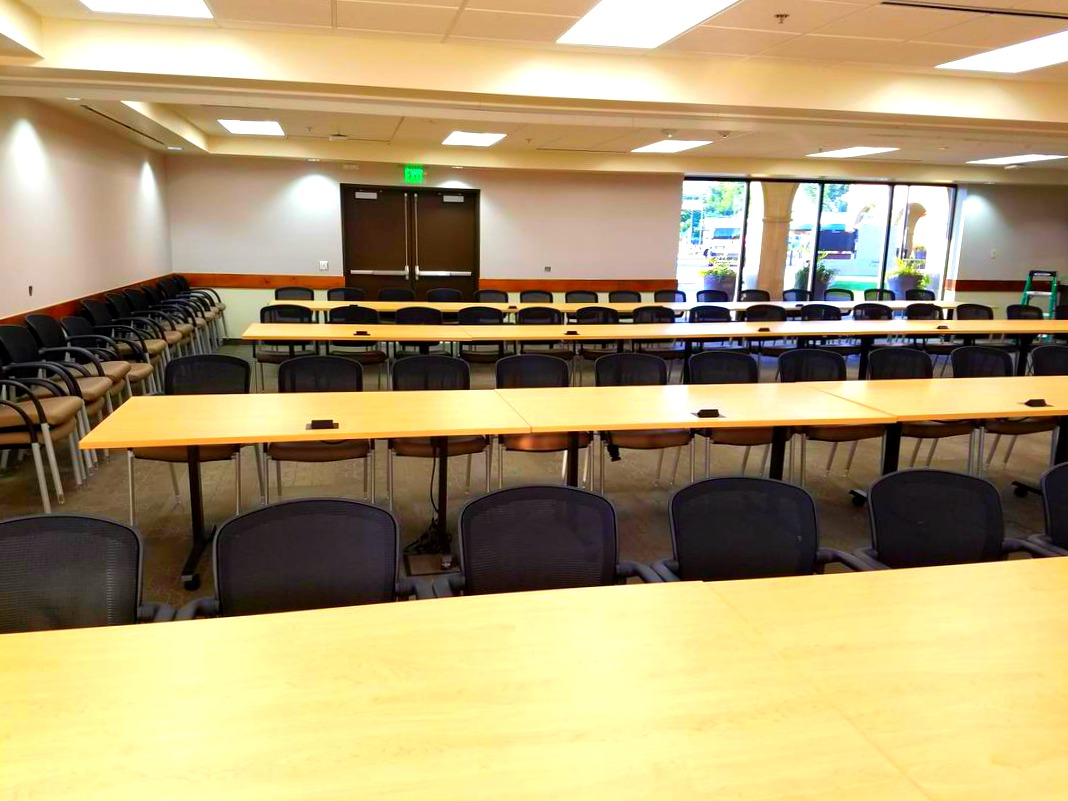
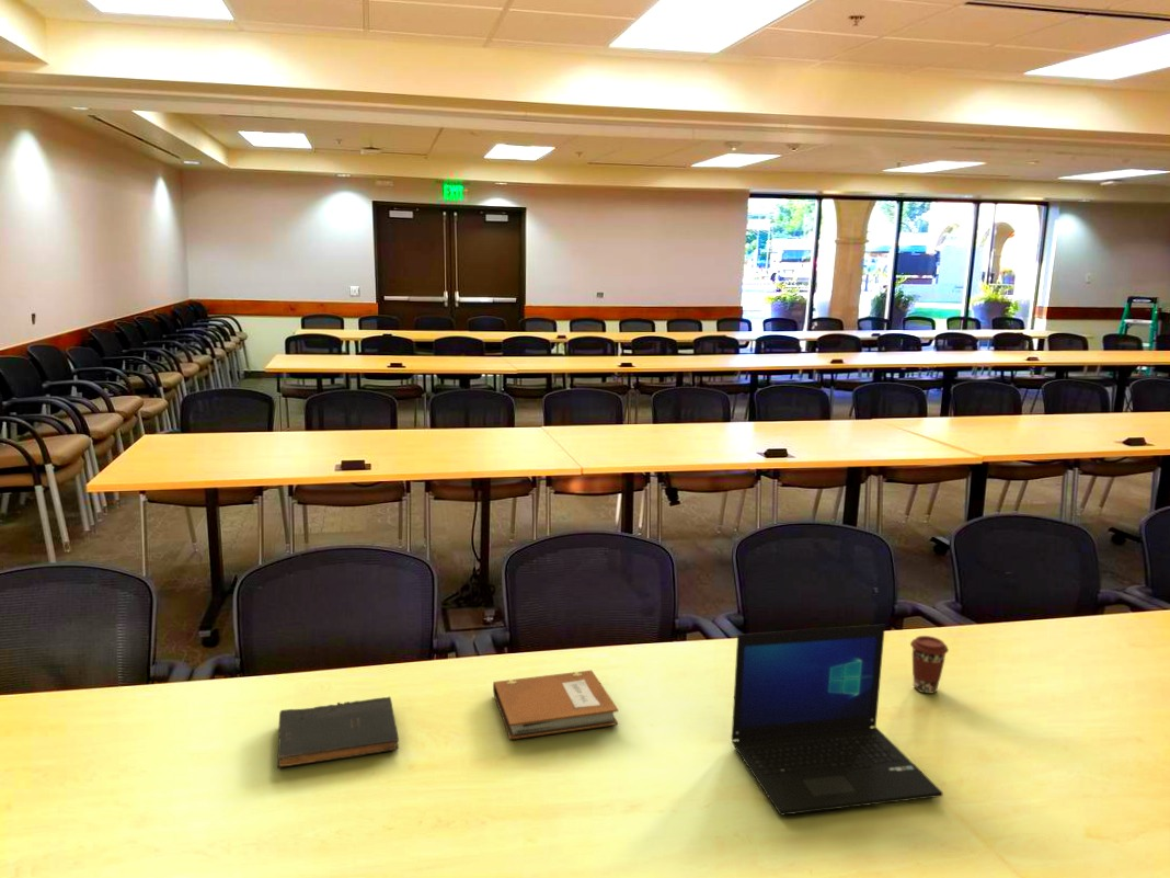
+ notebook [492,670,619,740]
+ laptop [731,624,944,817]
+ book [276,696,400,769]
+ coffee cup [909,635,950,695]
